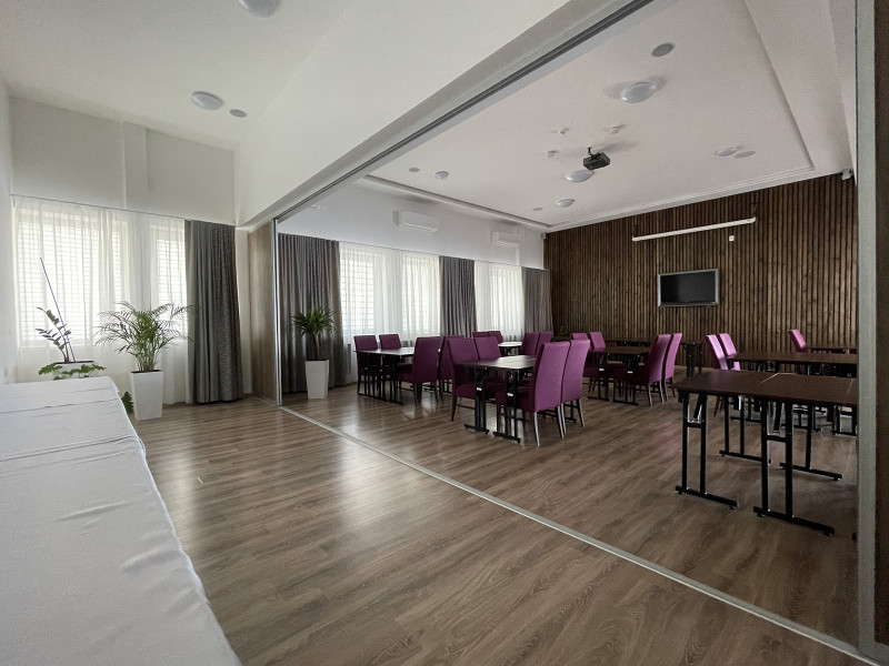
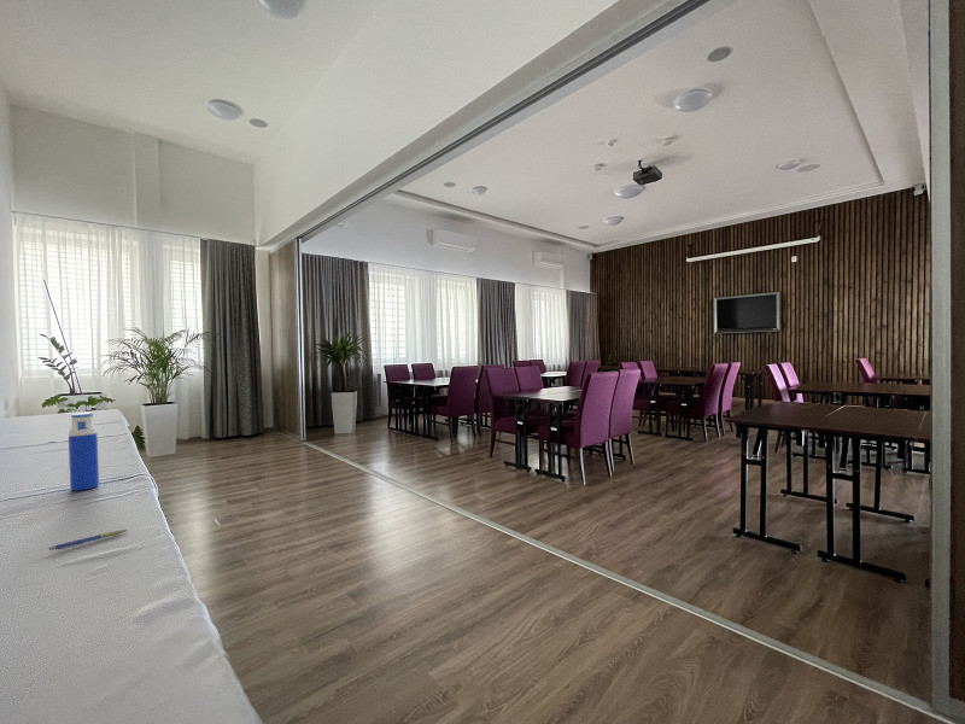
+ water bottle [68,411,100,492]
+ pen [48,529,129,551]
